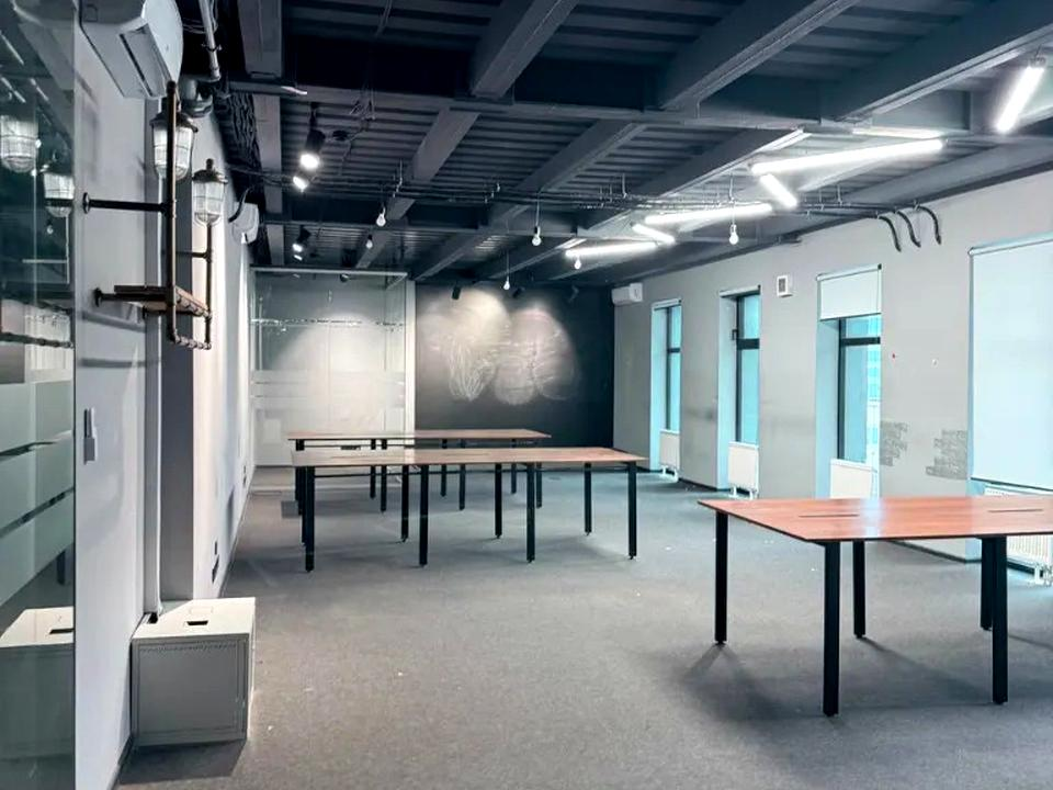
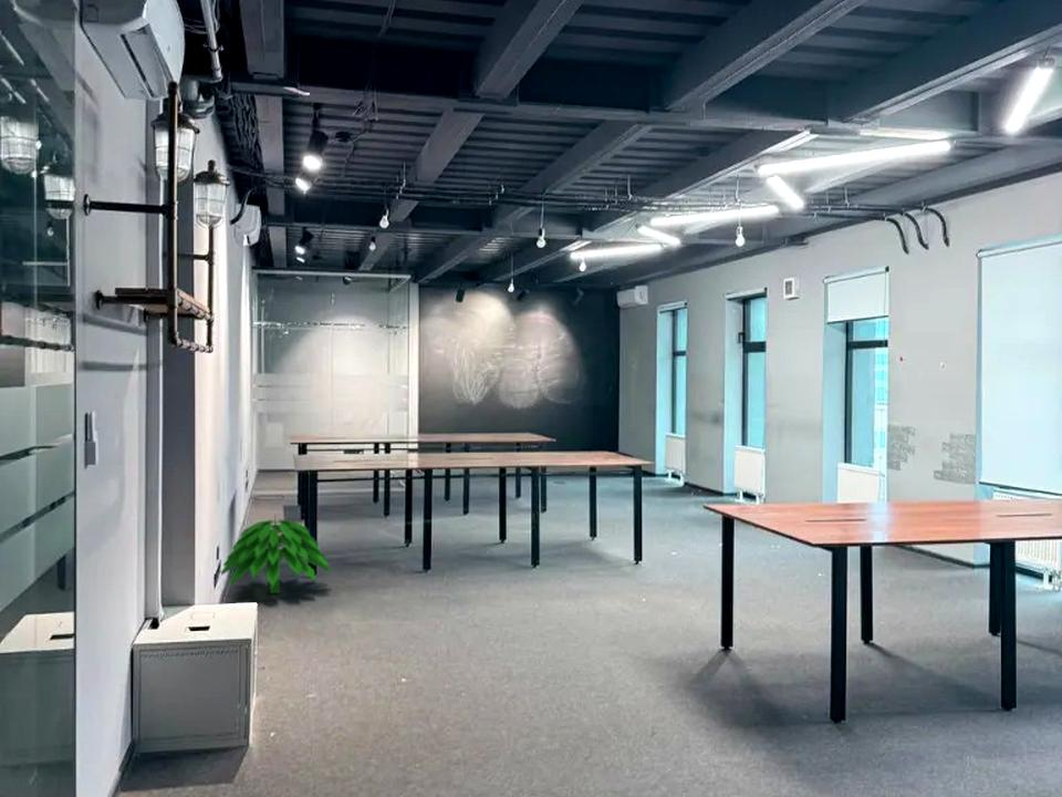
+ indoor plant [220,515,333,594]
